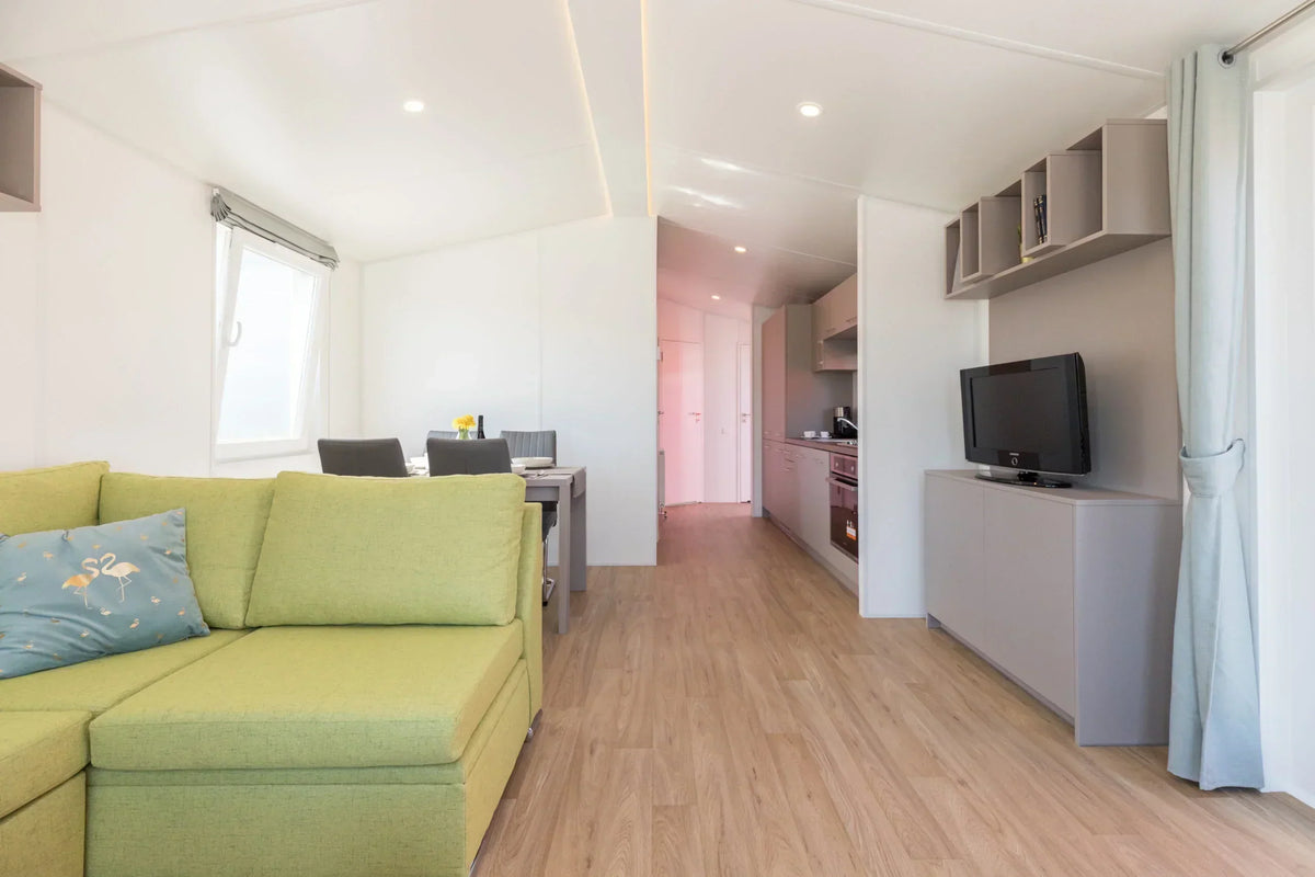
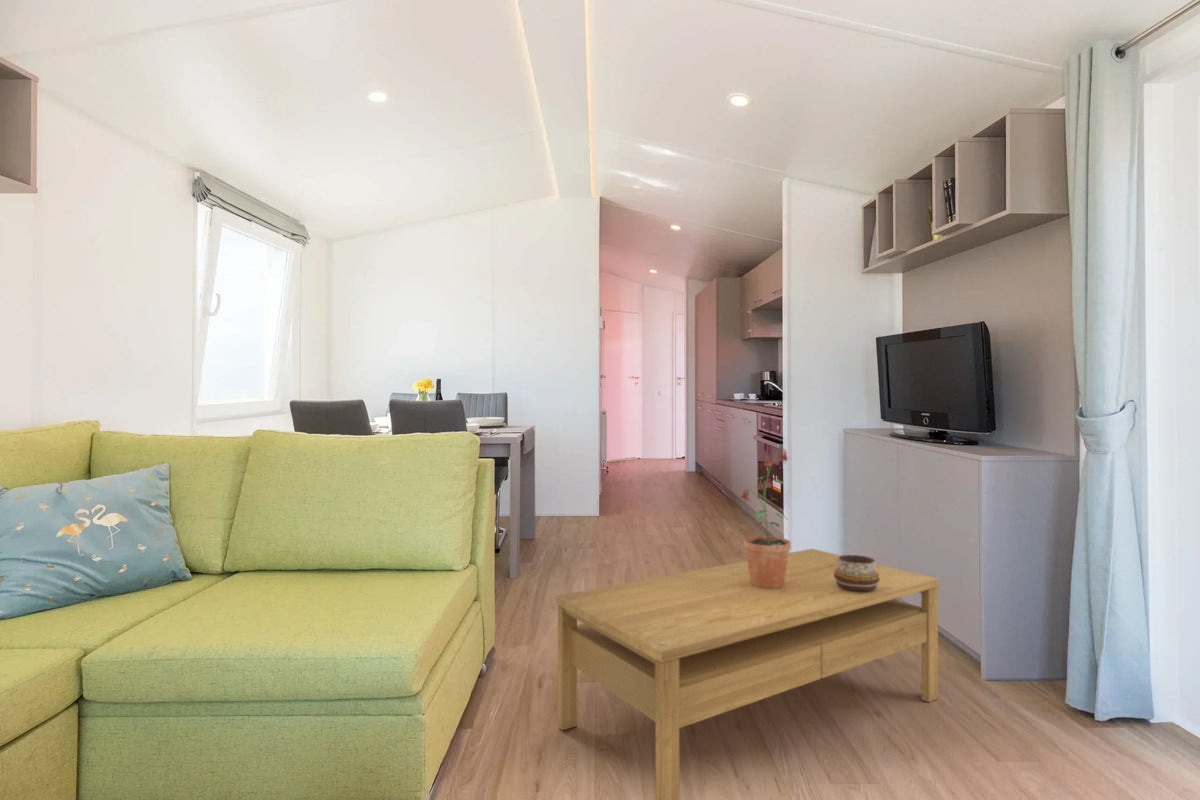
+ coffee table [556,548,940,800]
+ potted plant [738,447,793,589]
+ decorative bowl [834,554,880,592]
